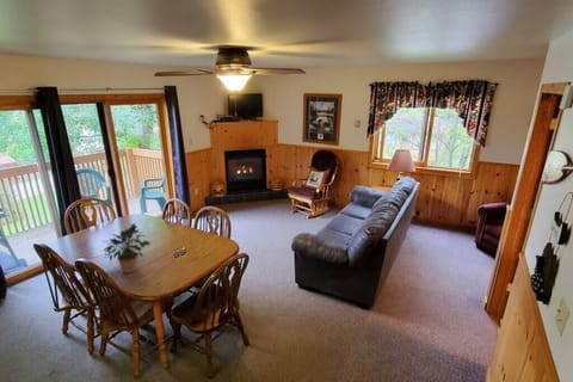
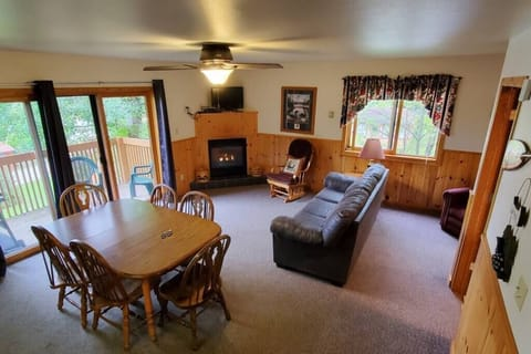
- potted plant [101,222,153,273]
